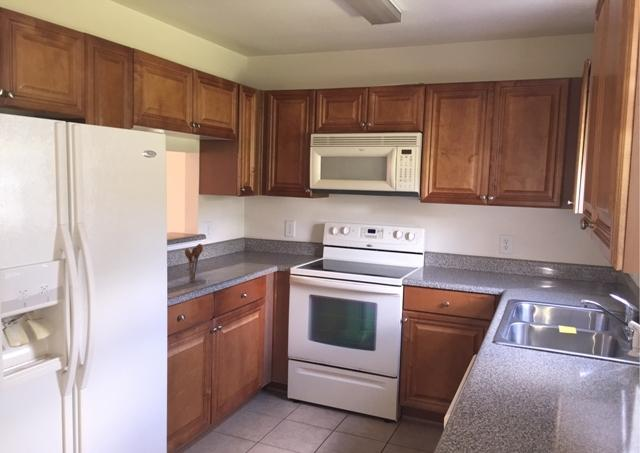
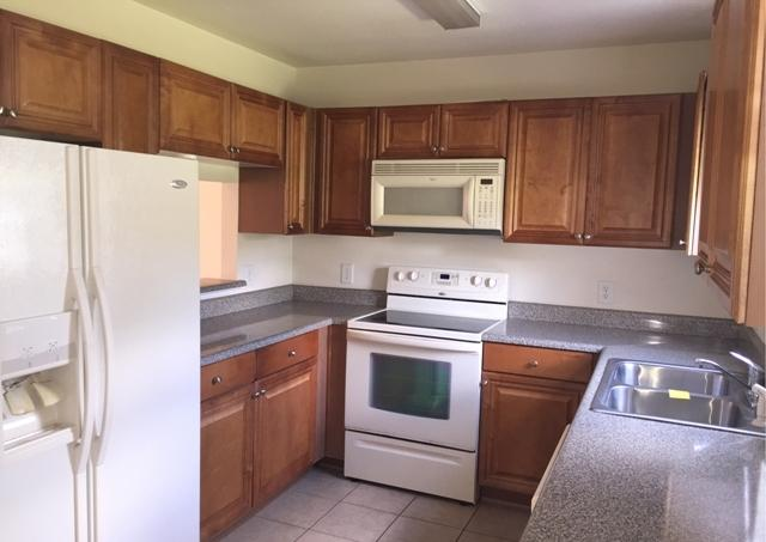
- utensil holder [184,243,204,283]
